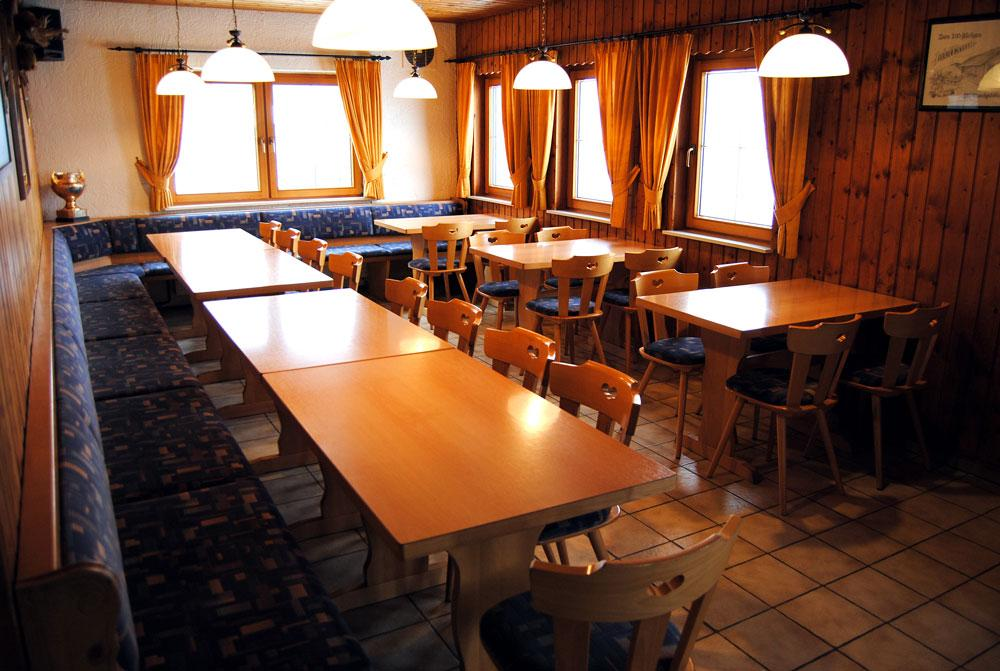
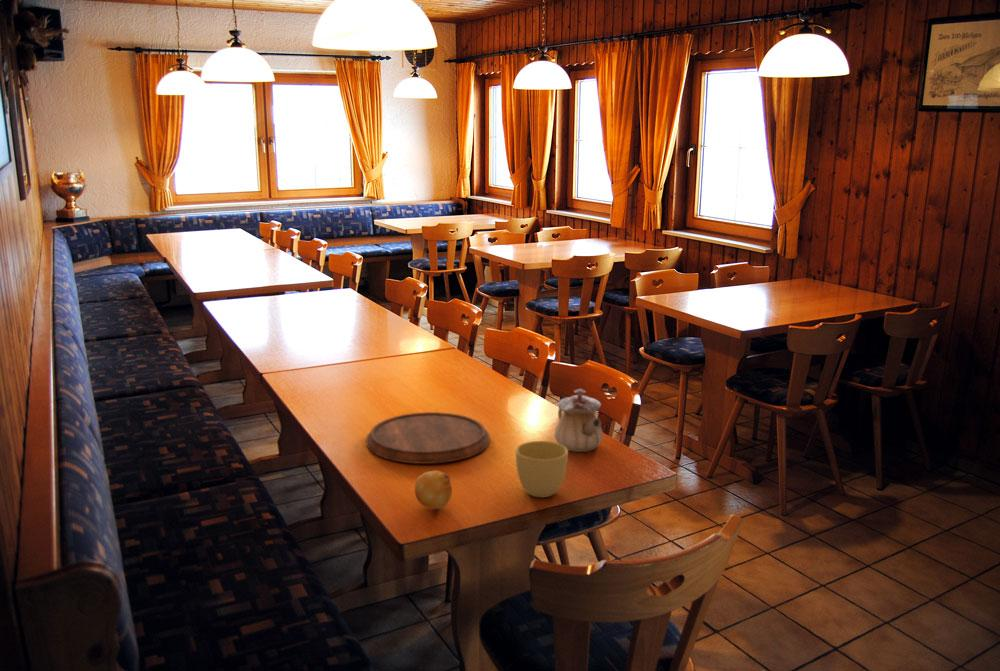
+ fruit [414,470,453,510]
+ cup [515,440,569,498]
+ cutting board [365,411,491,465]
+ teapot [553,388,604,453]
